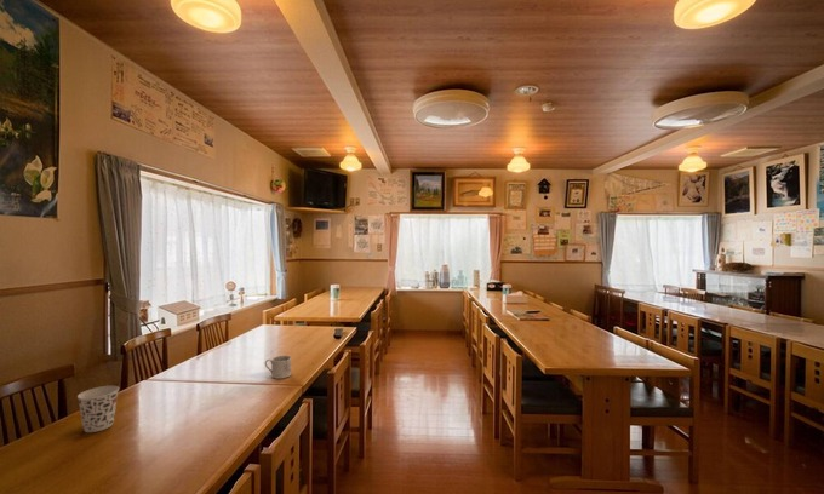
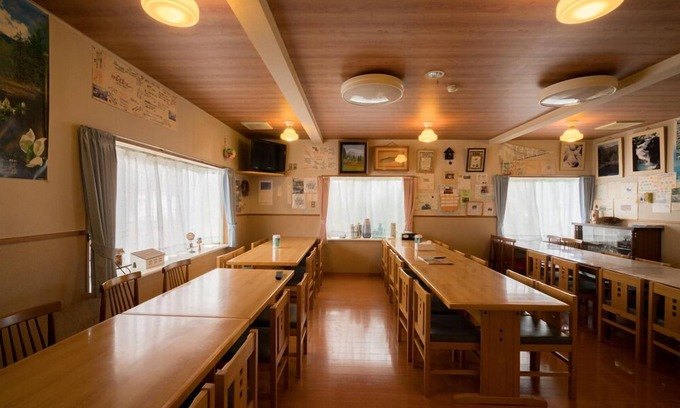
- cup [76,385,120,433]
- mug [264,355,292,380]
